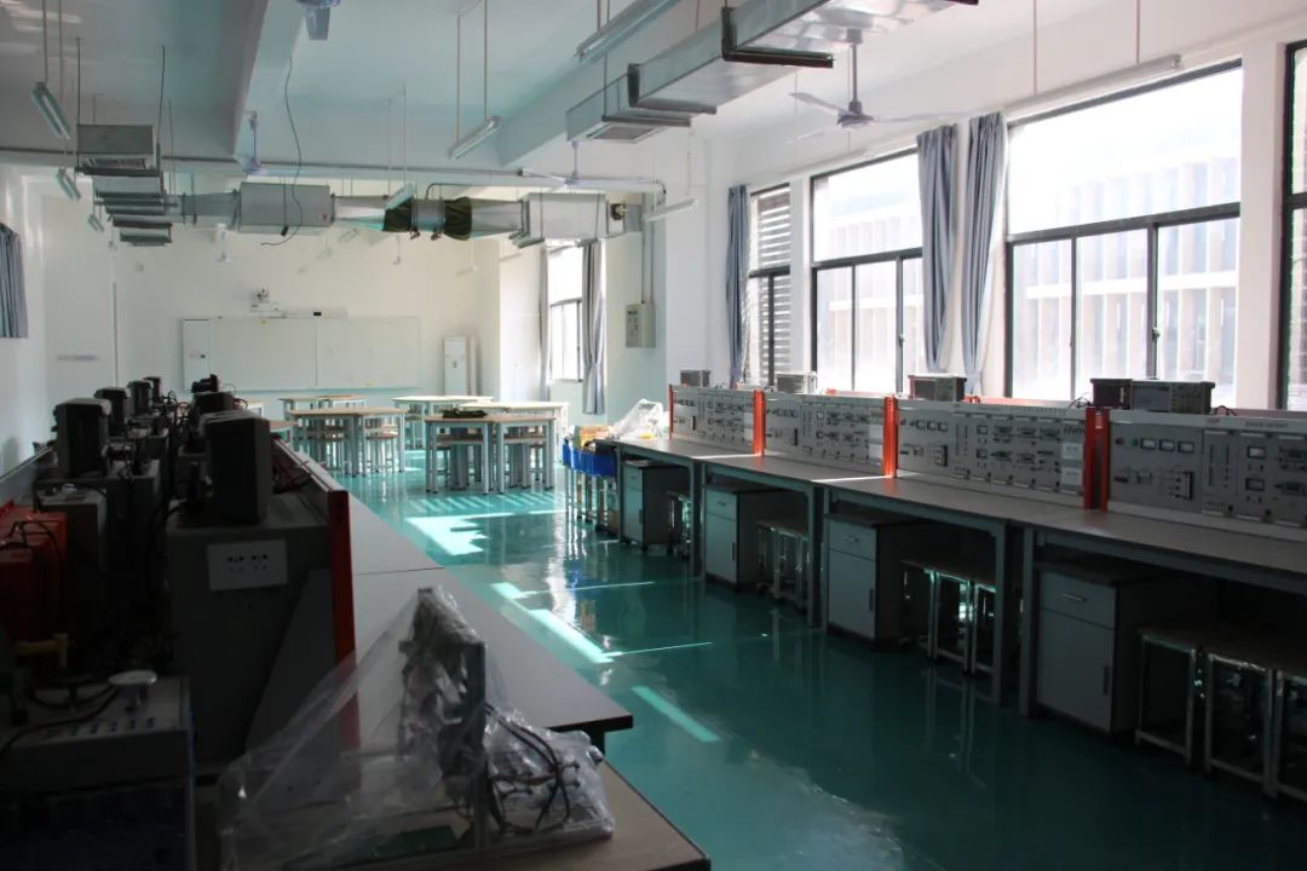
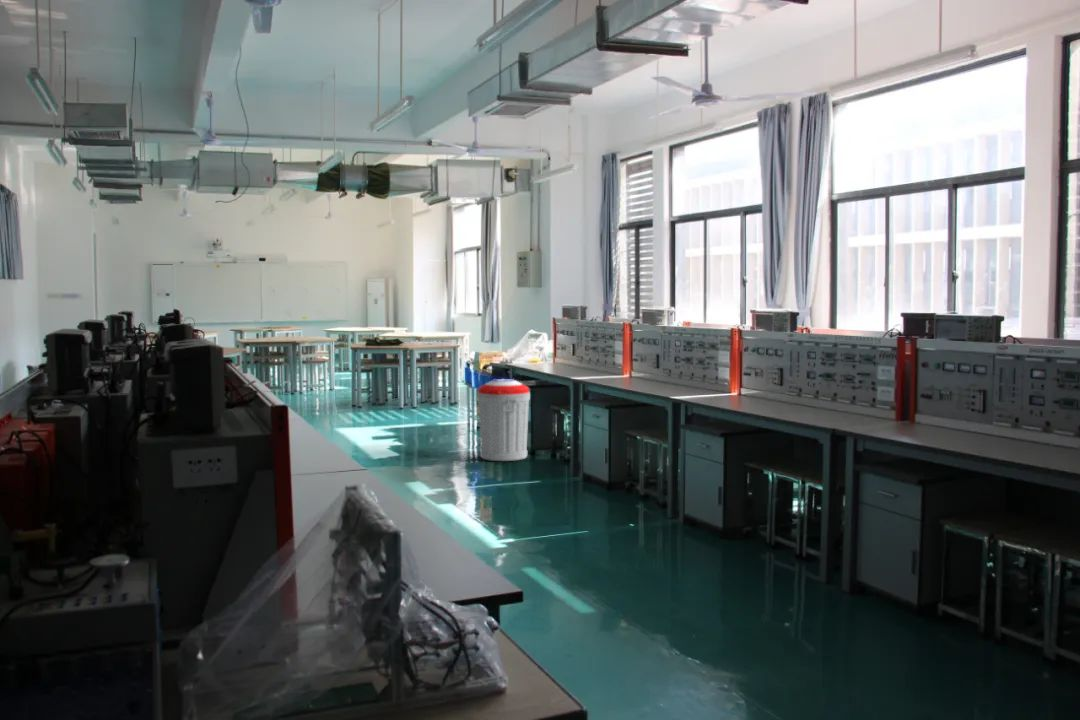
+ trash can [476,378,531,462]
